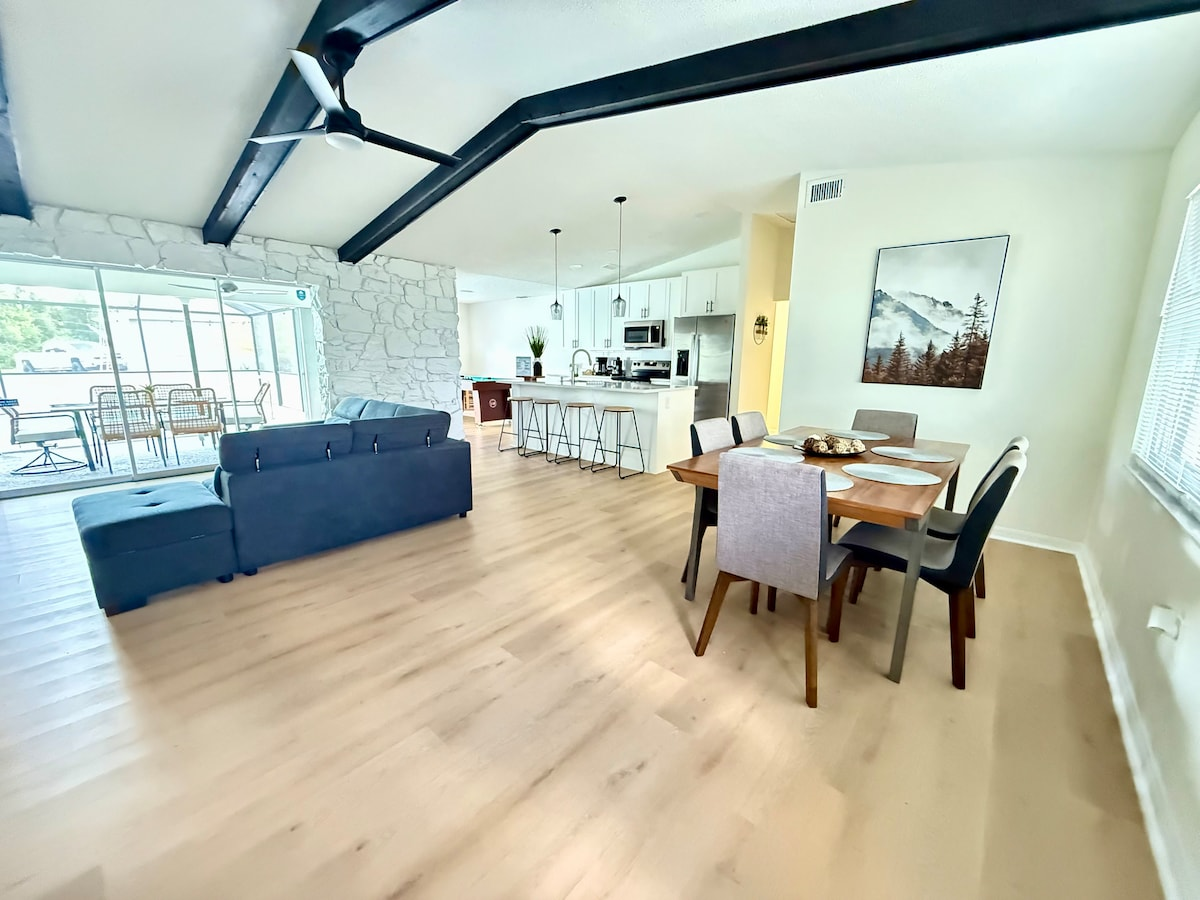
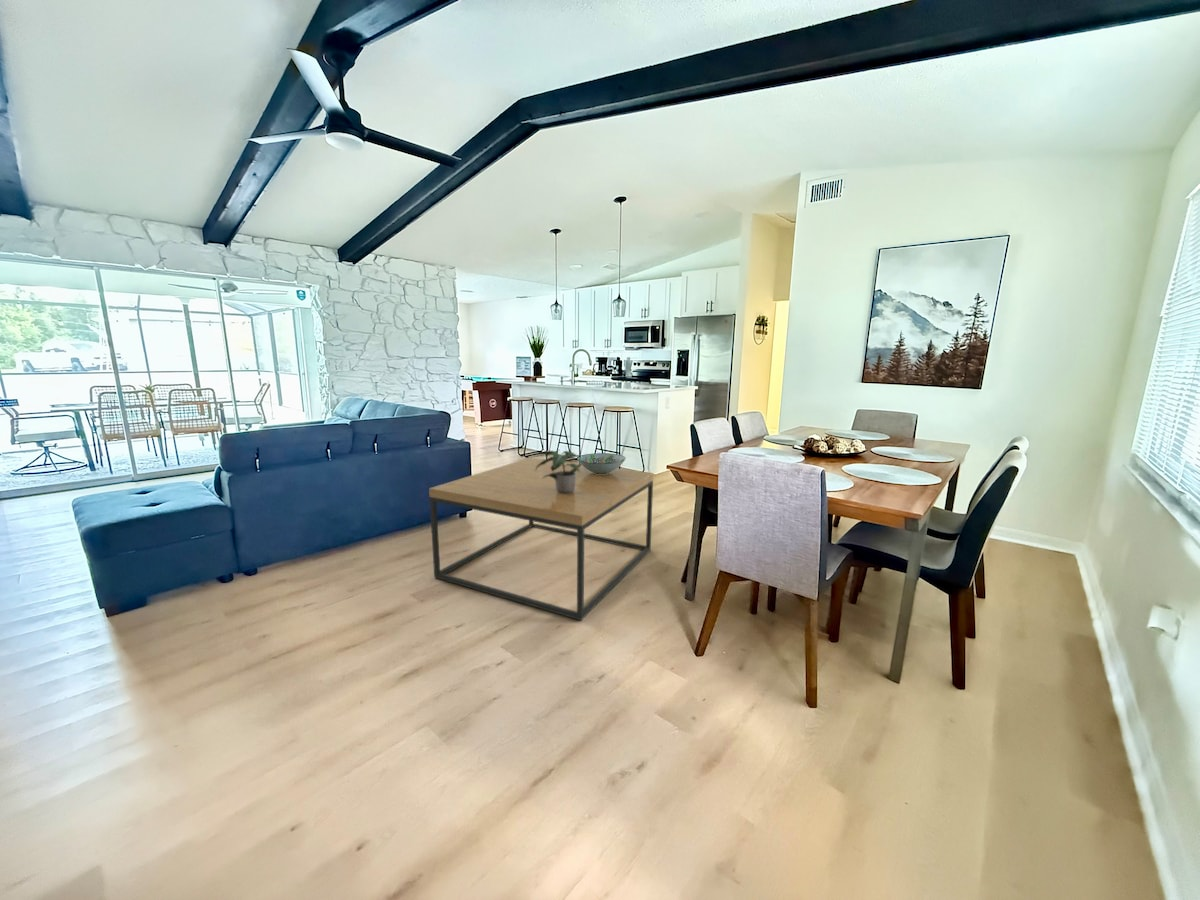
+ coffee table [428,457,654,621]
+ decorative bowl [576,452,627,474]
+ potted plant [536,449,582,494]
